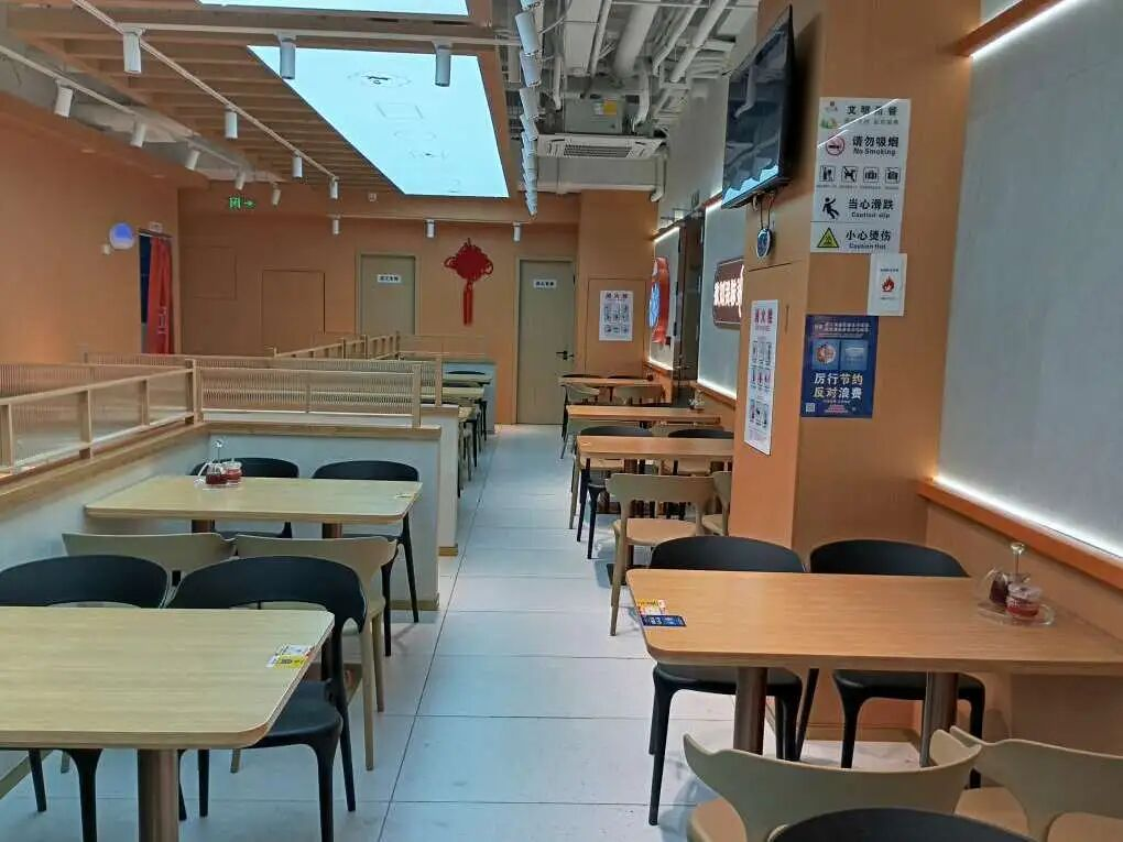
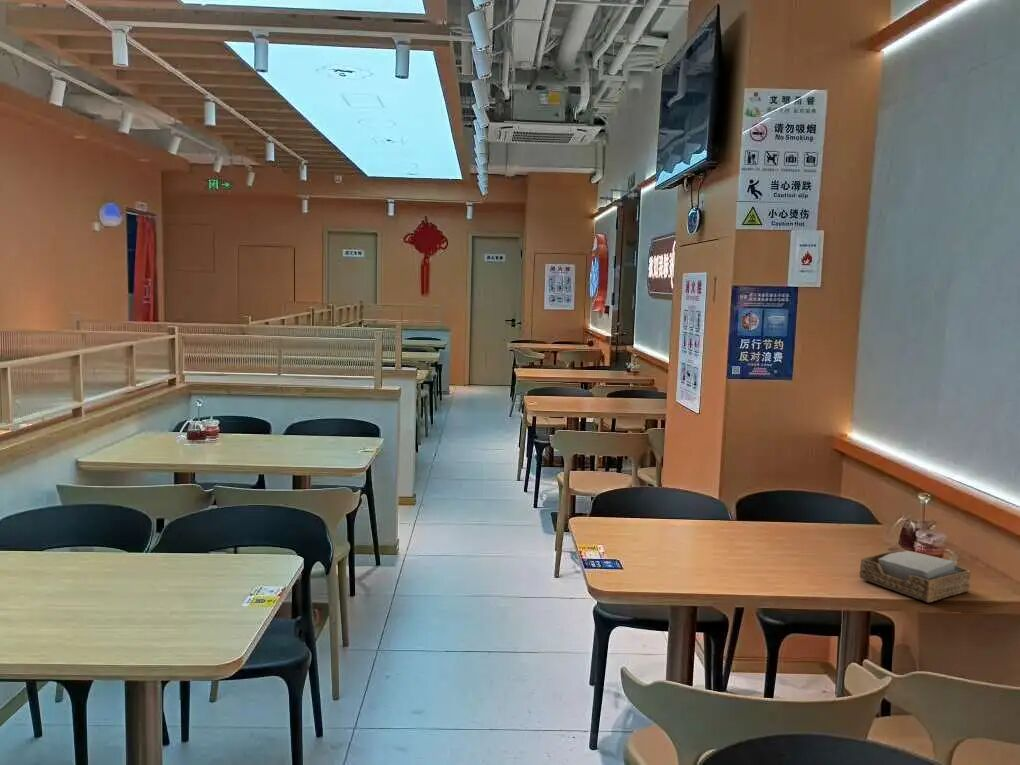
+ napkin holder [859,548,972,604]
